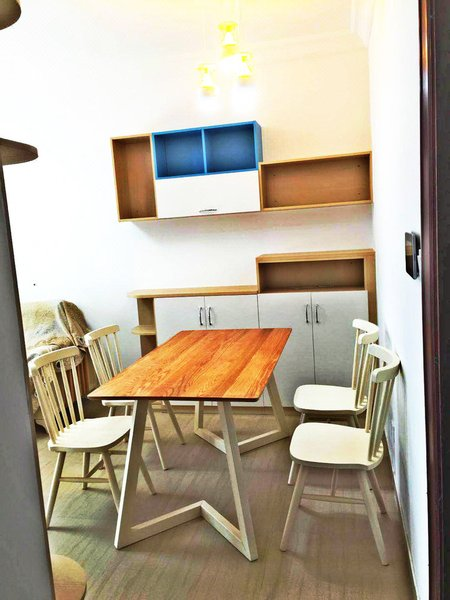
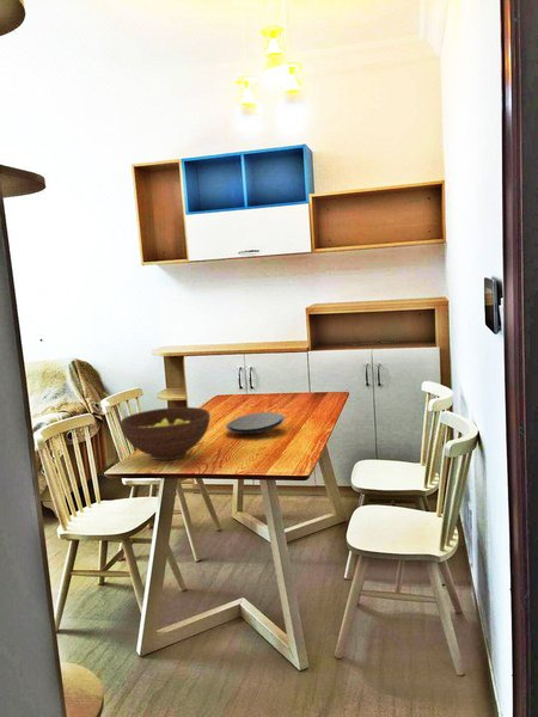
+ plate [225,411,287,435]
+ fruit bowl [120,406,212,461]
